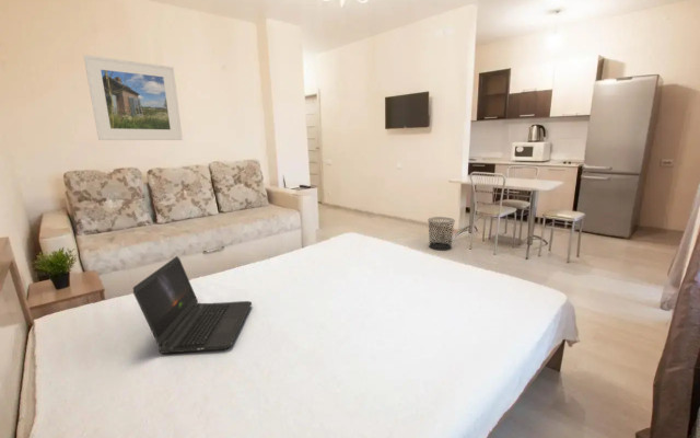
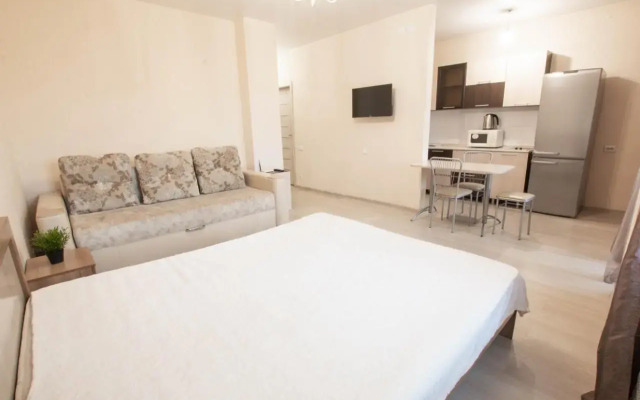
- laptop computer [132,255,253,355]
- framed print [83,54,184,141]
- waste bin [427,216,456,251]
